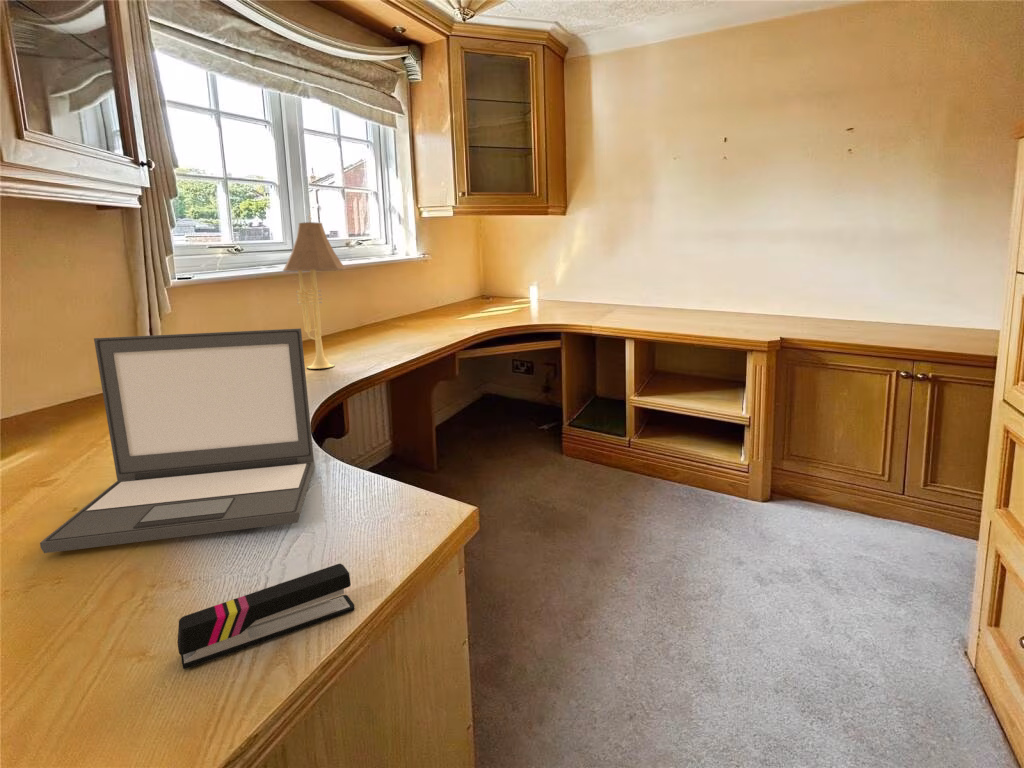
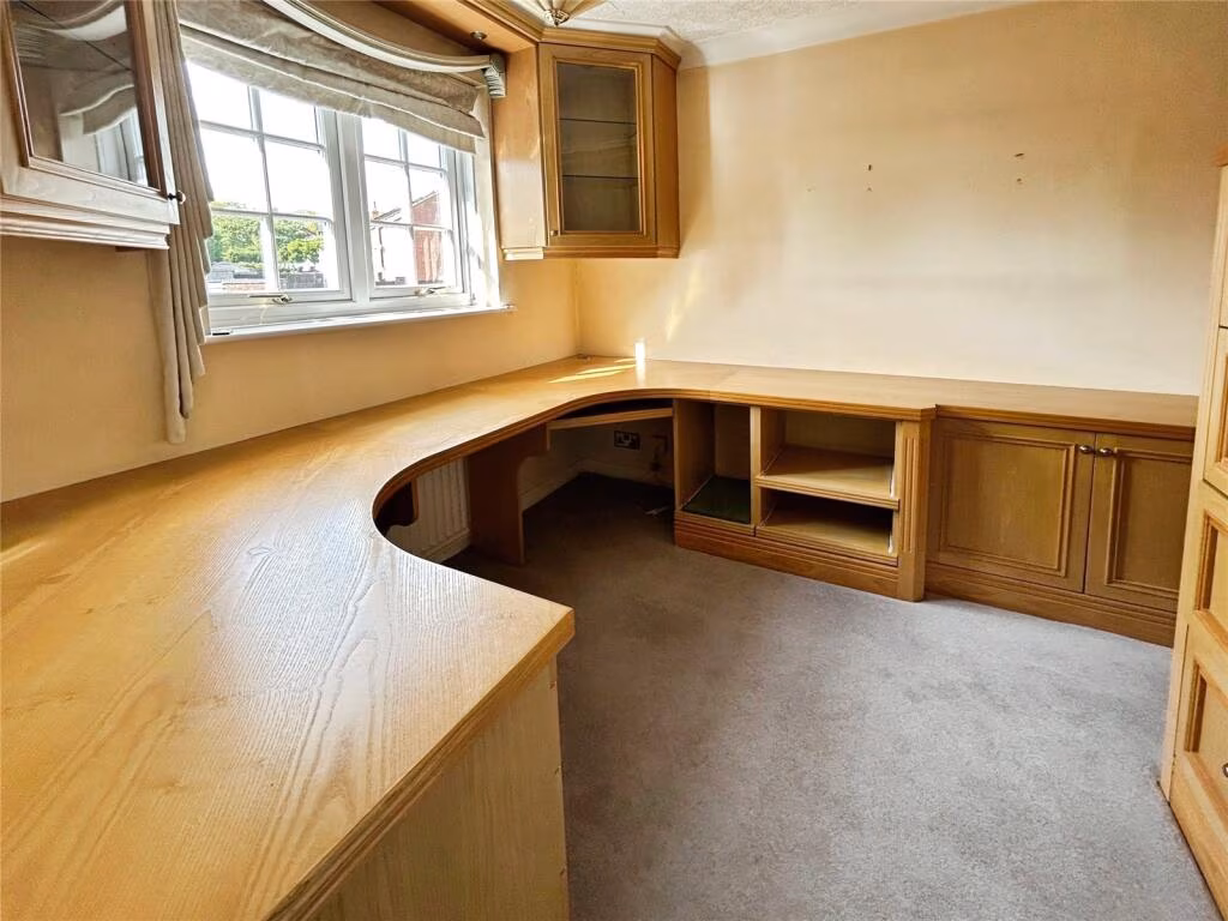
- laptop [39,328,316,554]
- stapler [176,563,356,670]
- table lamp [282,212,347,370]
